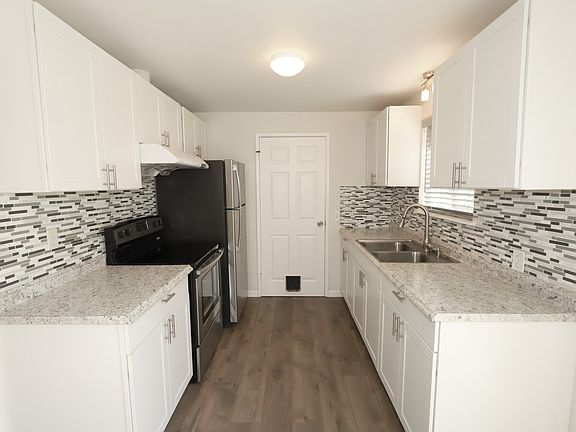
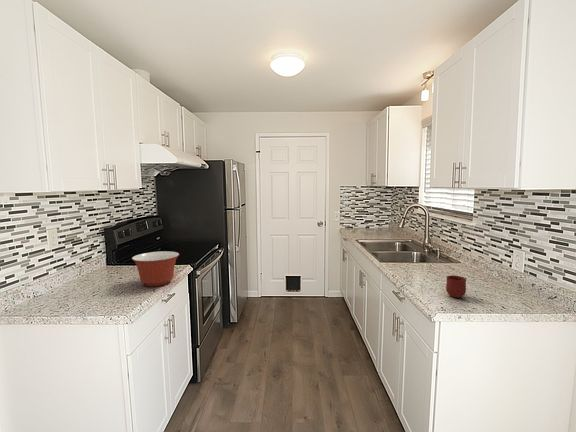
+ mixing bowl [131,250,180,287]
+ mug [445,275,467,299]
